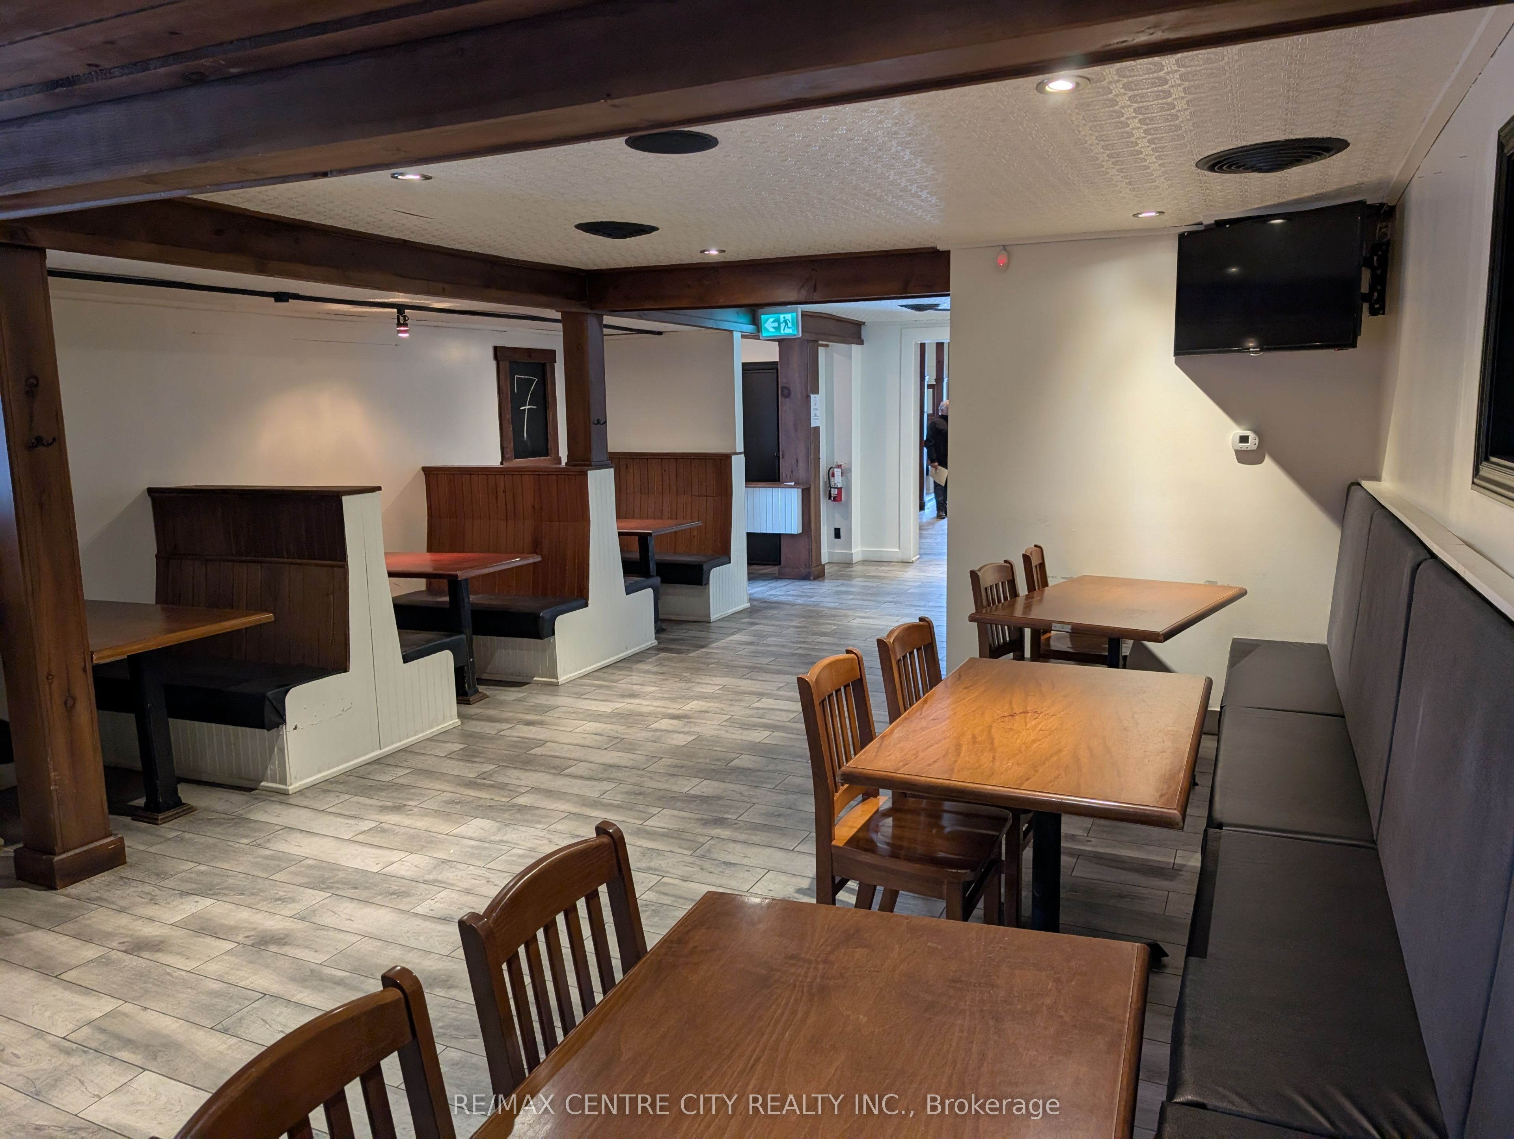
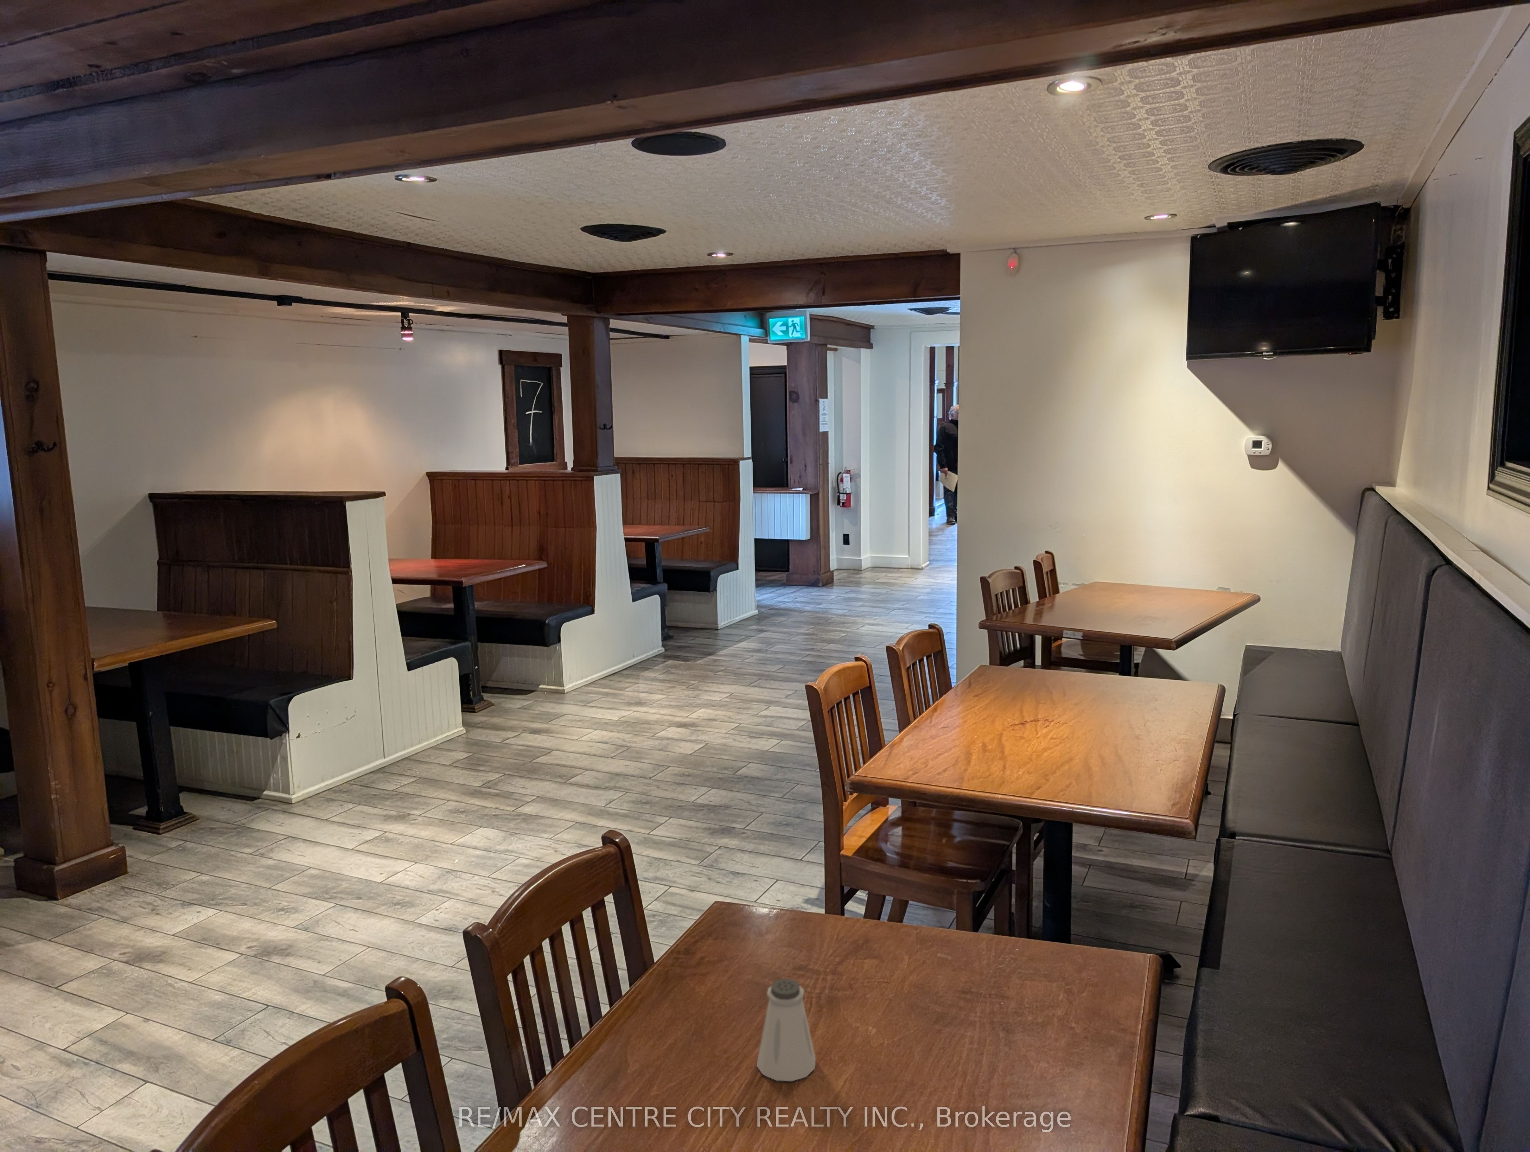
+ saltshaker [756,978,816,1082]
